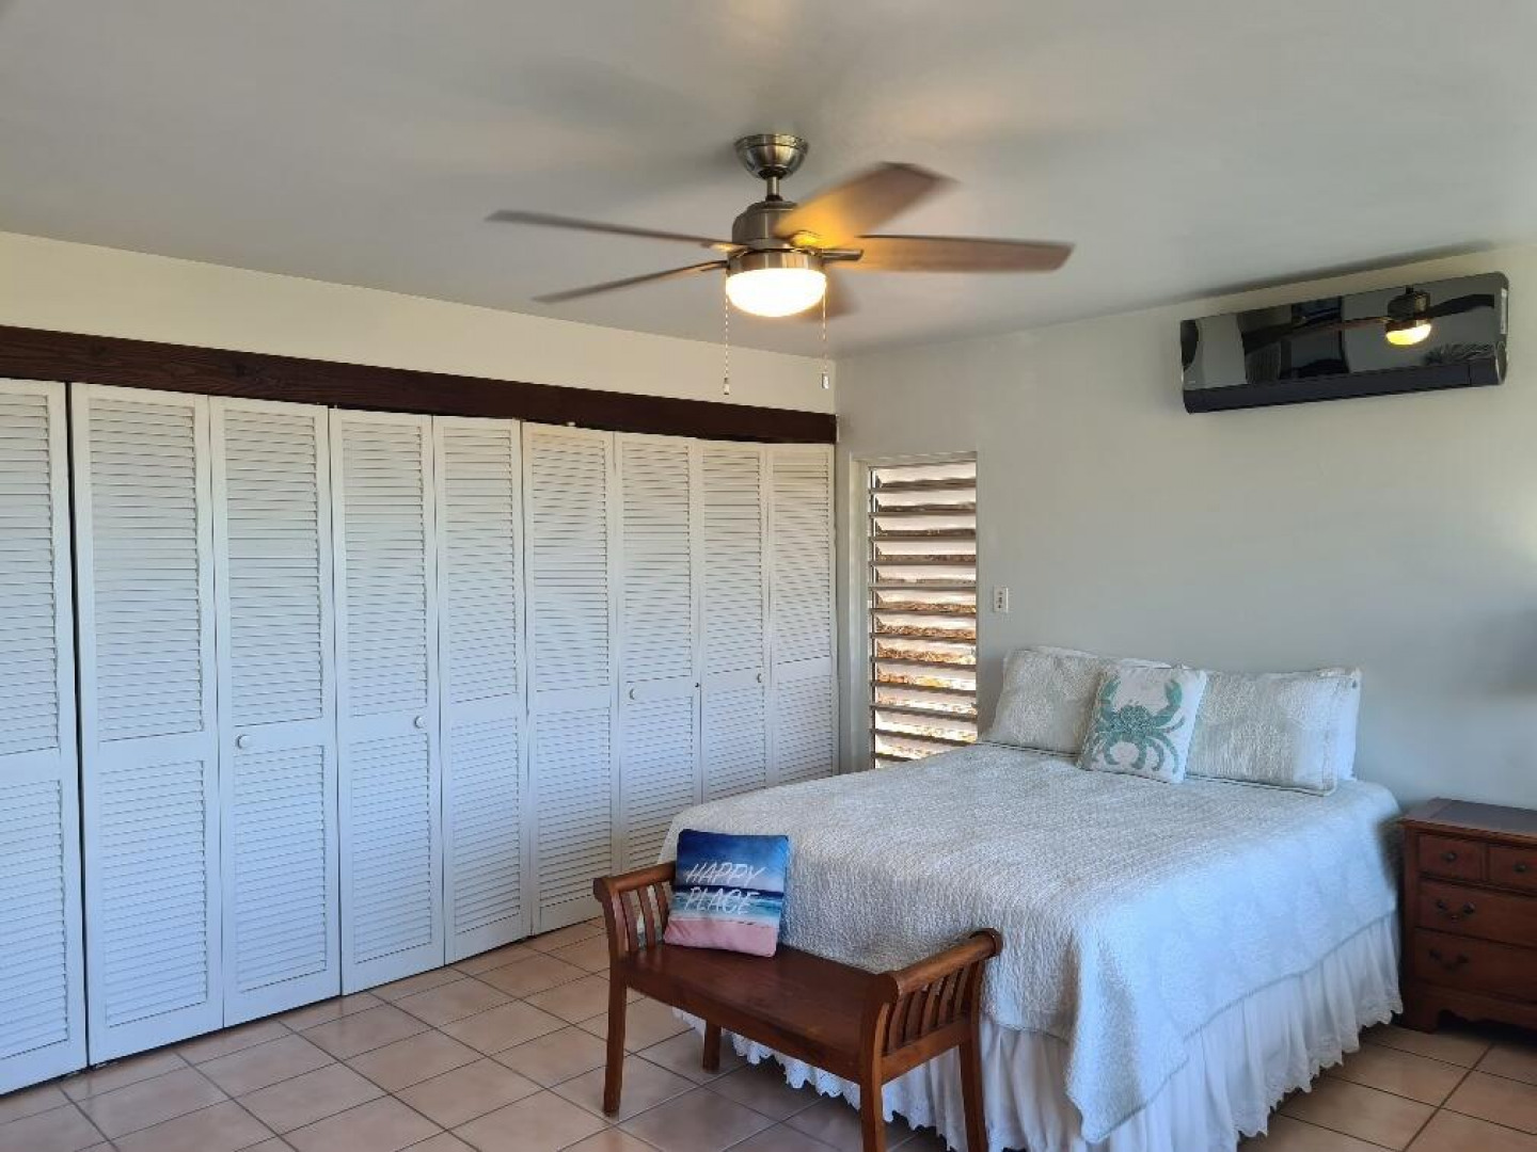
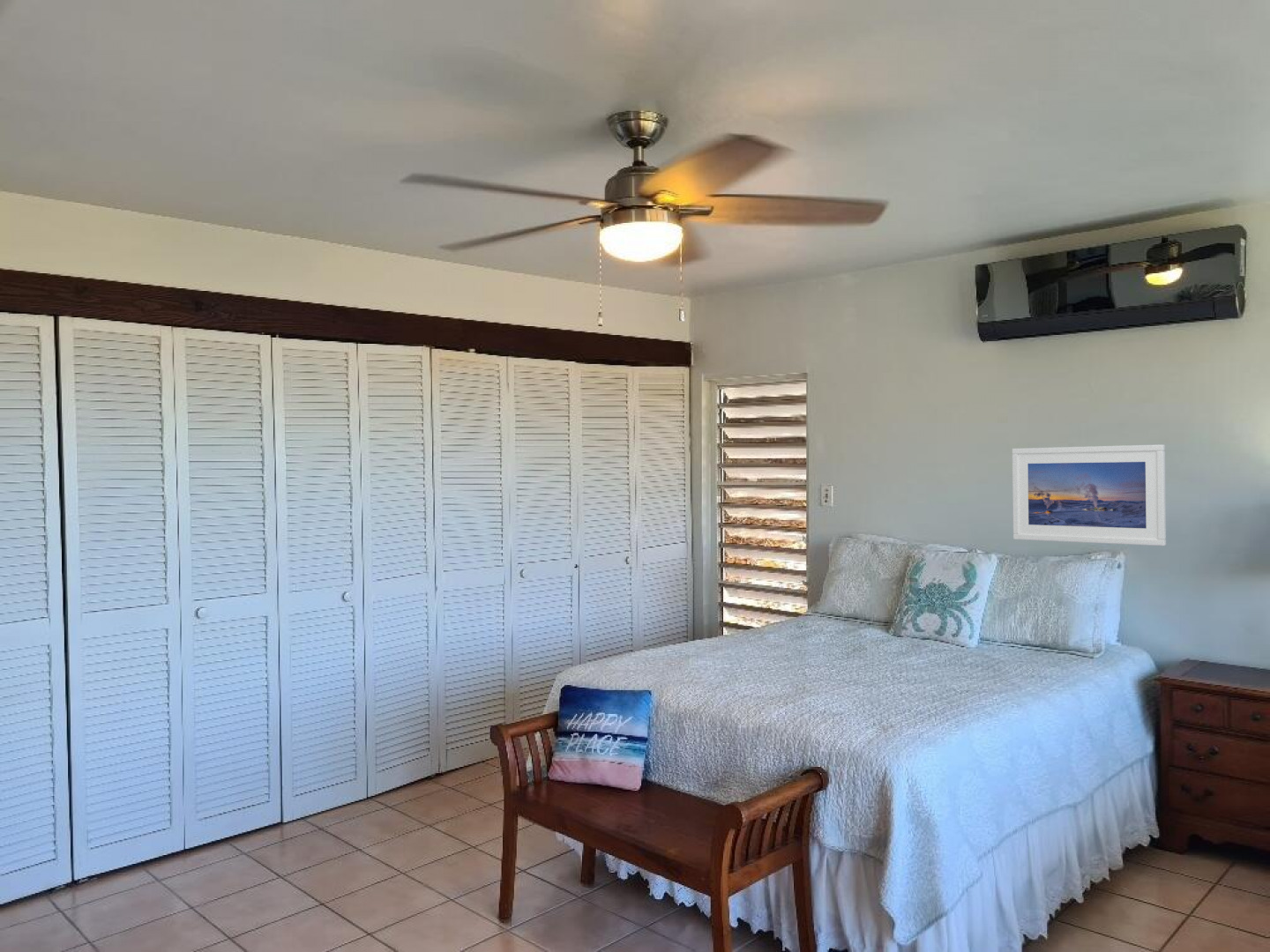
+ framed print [1012,443,1167,547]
